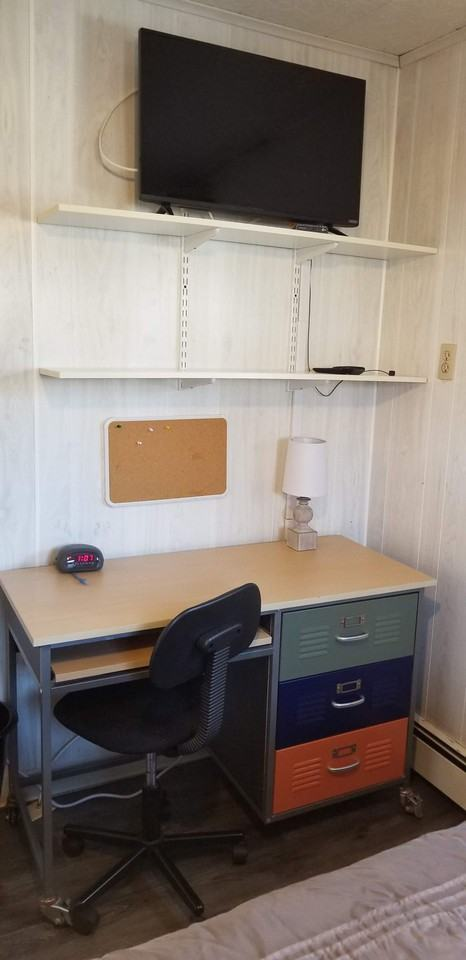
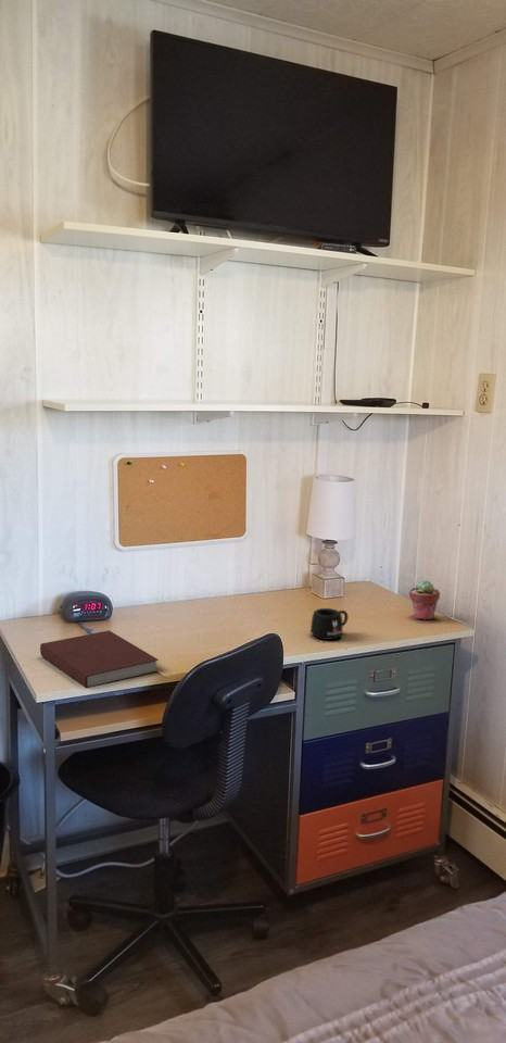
+ potted succulent [408,579,441,621]
+ notebook [39,629,160,689]
+ mug [309,607,349,641]
